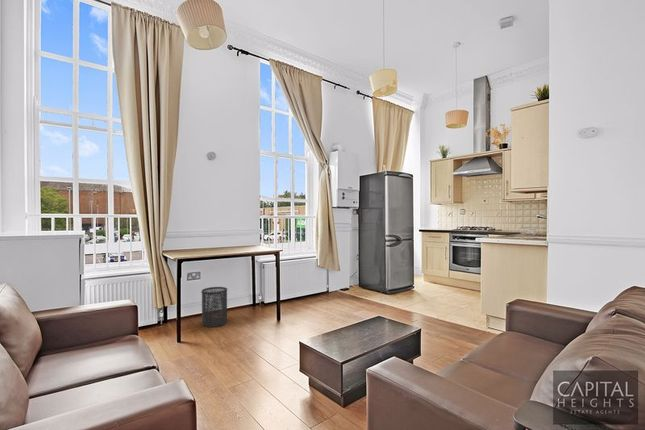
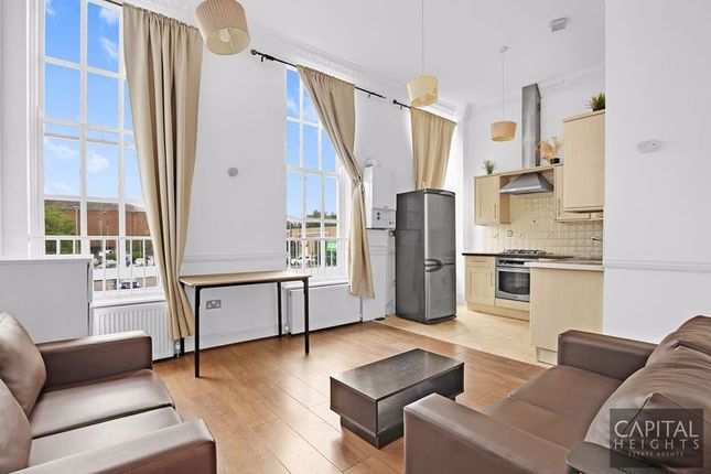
- trash can [200,286,229,328]
